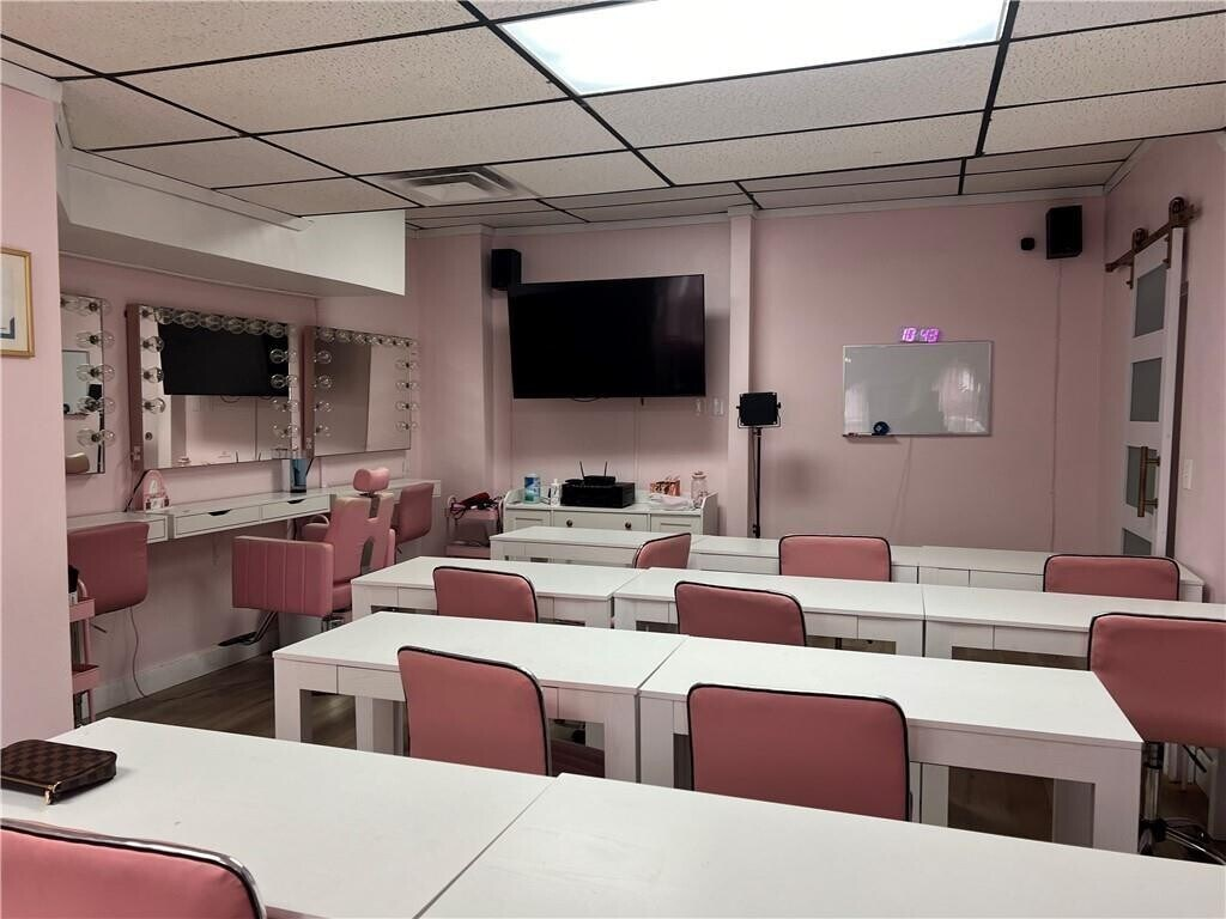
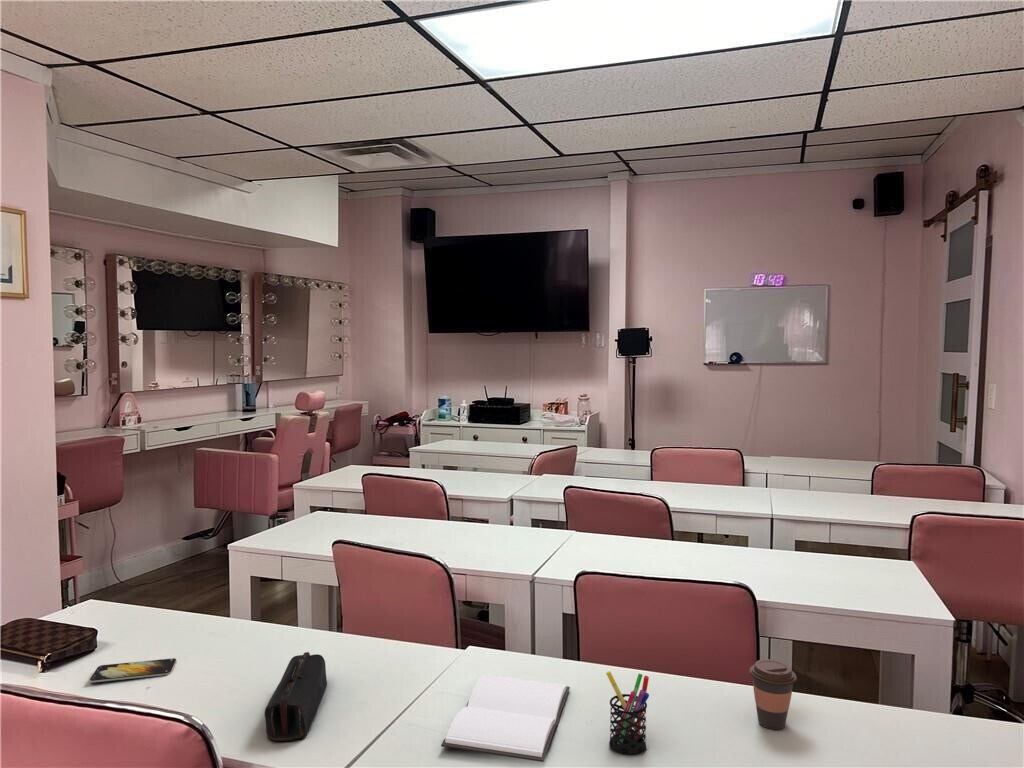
+ smartphone [89,657,177,683]
+ pencil case [264,651,328,742]
+ book [440,674,571,763]
+ pen holder [605,670,650,757]
+ coffee cup [748,658,798,730]
